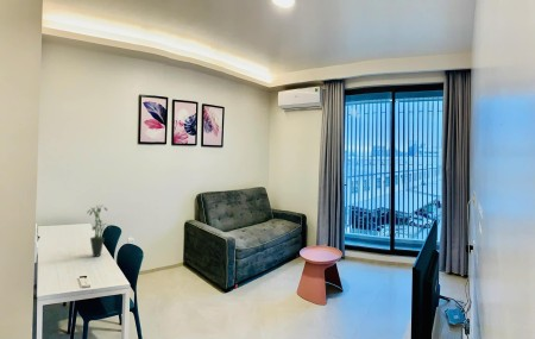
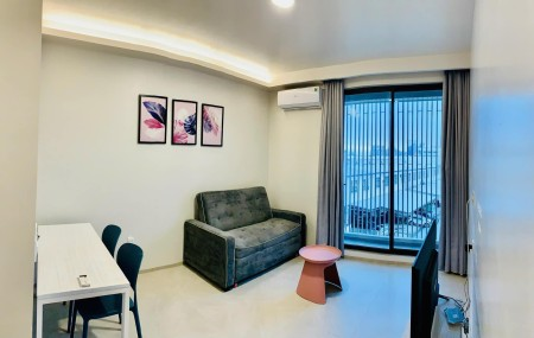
- potted plant [86,203,112,257]
